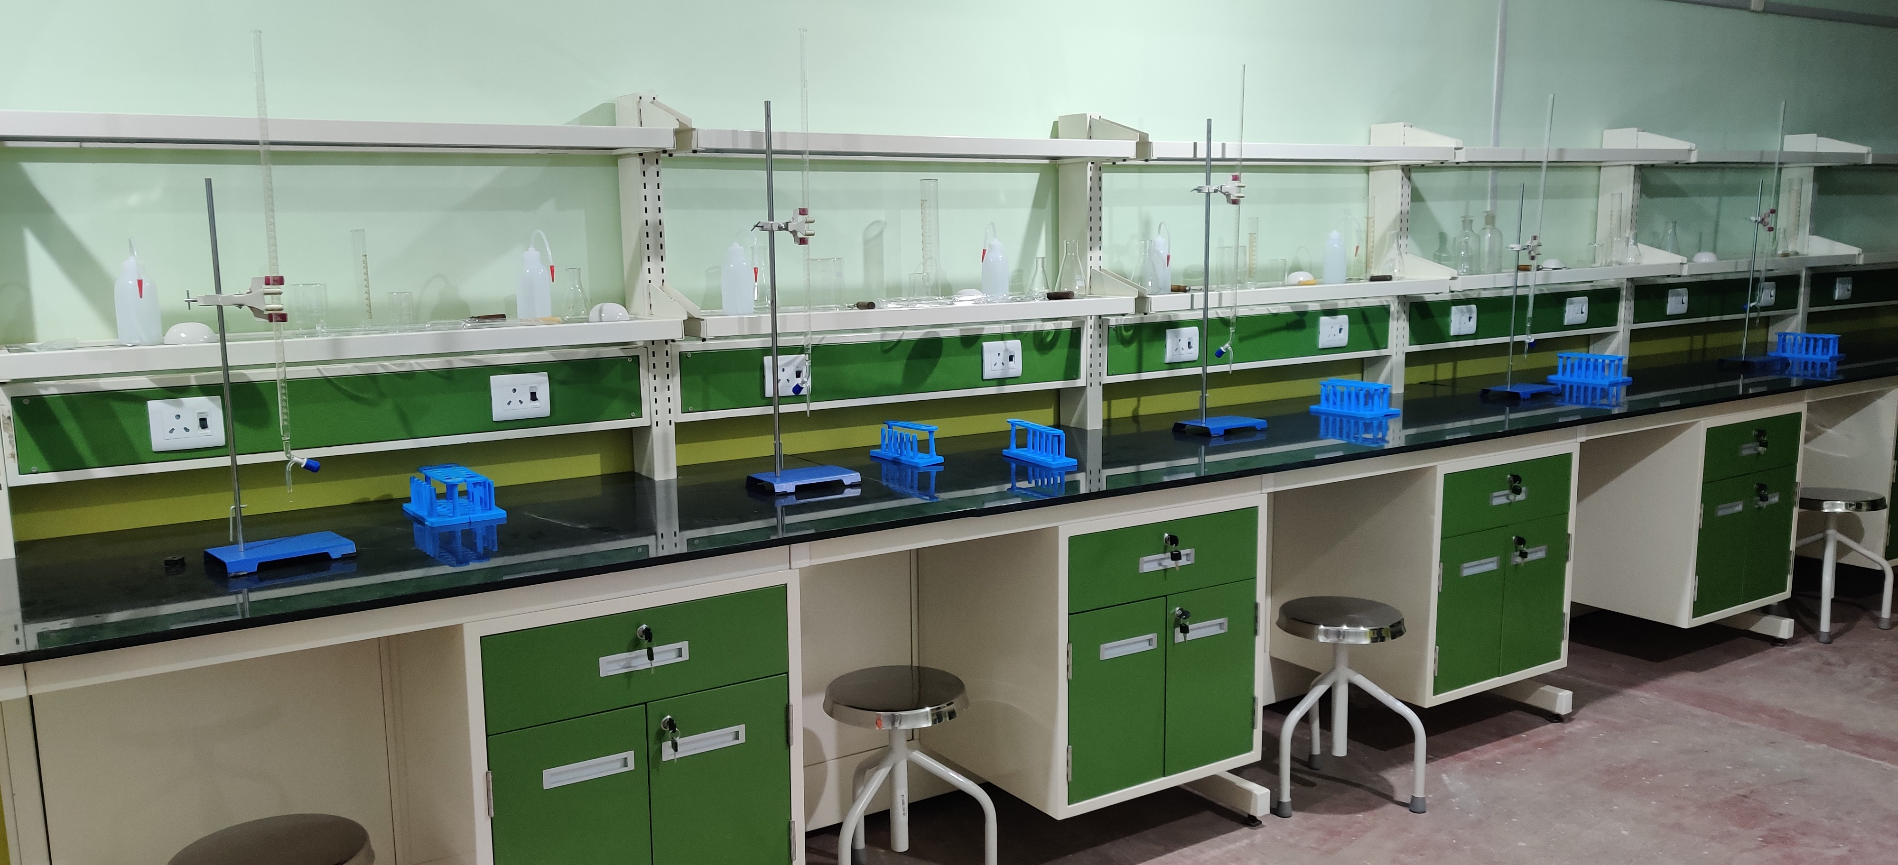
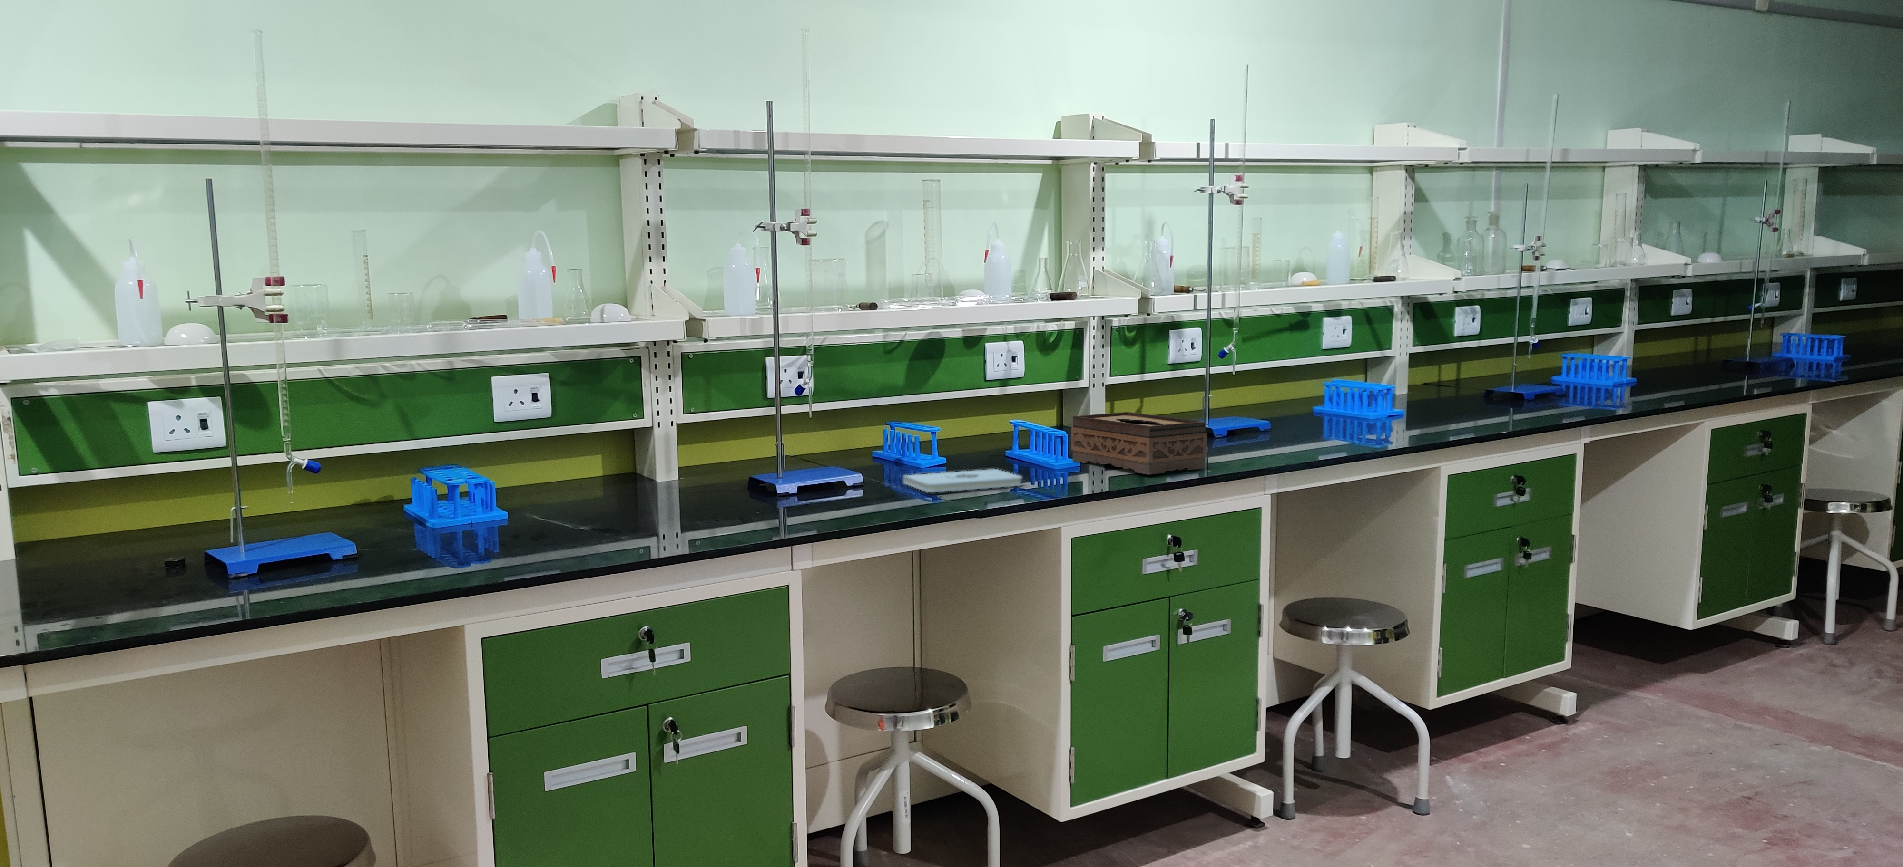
+ tissue box [1070,411,1208,475]
+ notepad [903,468,1022,492]
